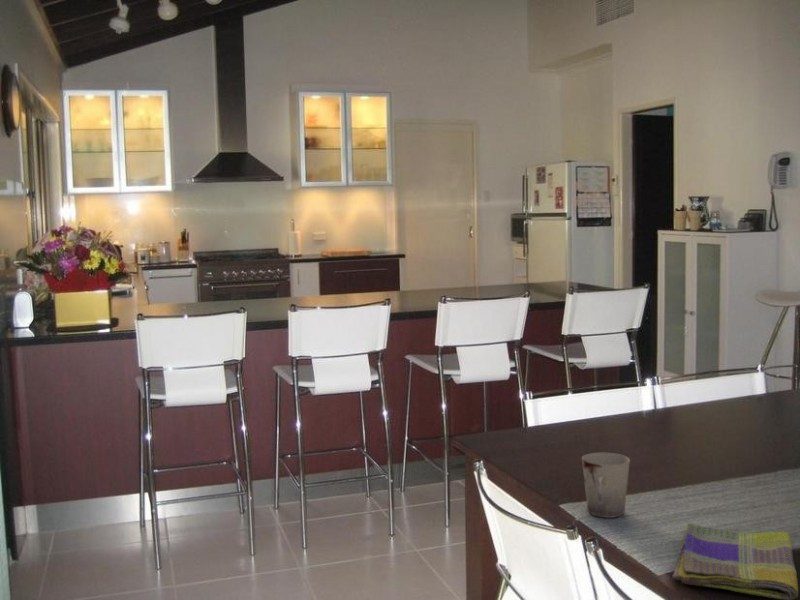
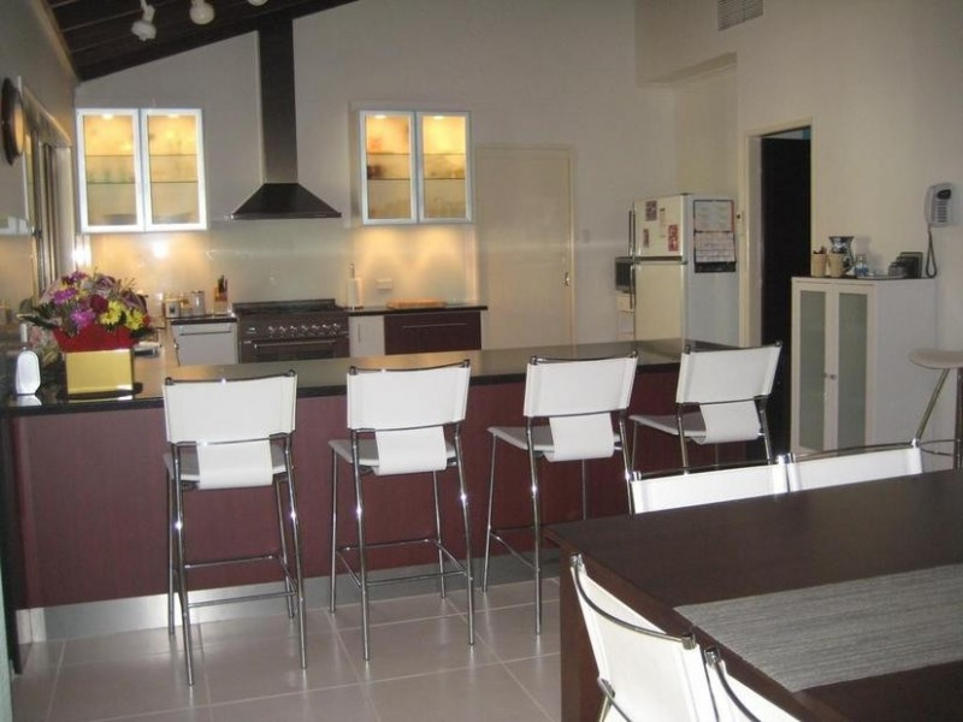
- dish towel [671,522,799,600]
- cup [581,452,631,519]
